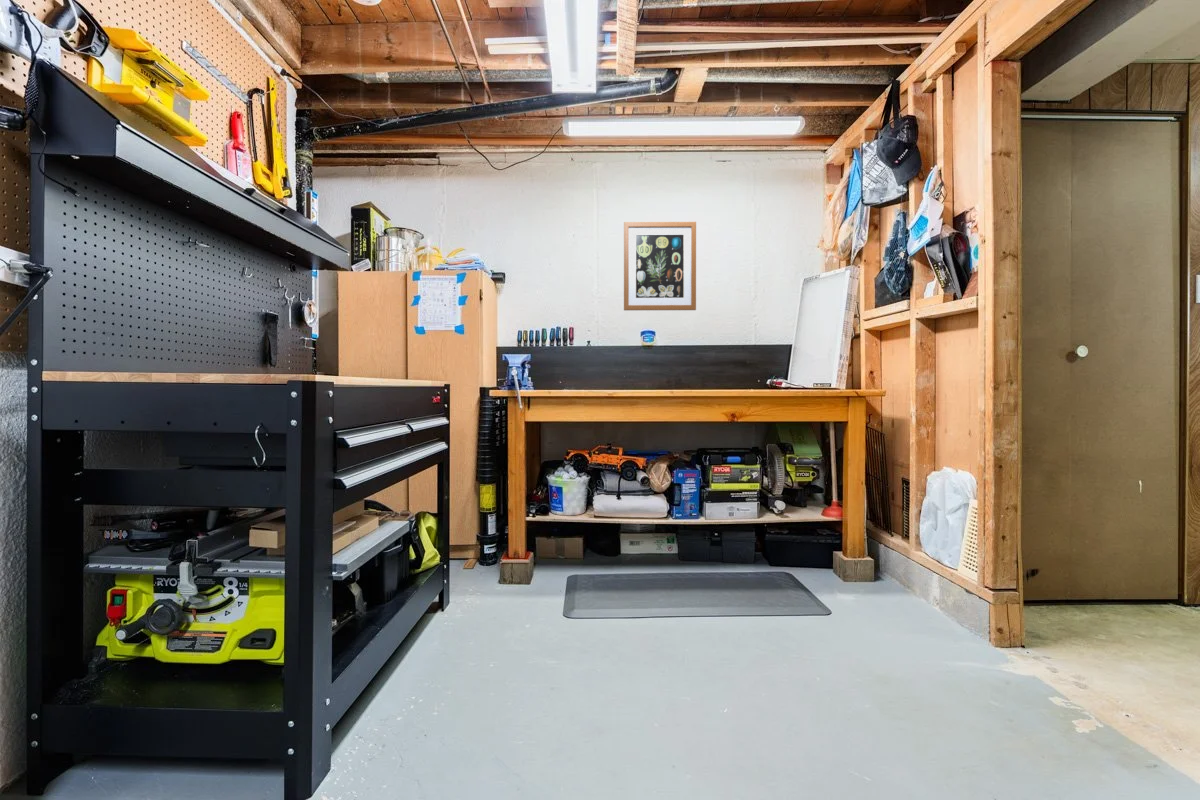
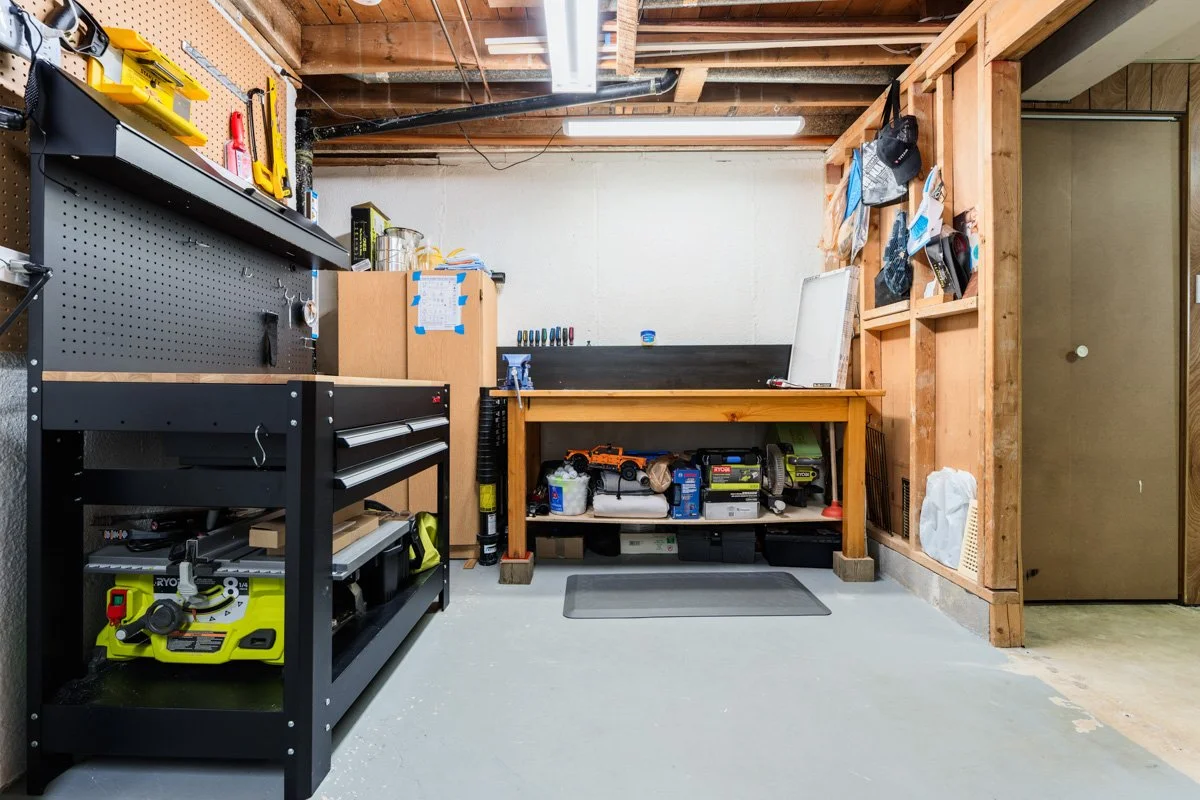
- wall art [623,221,697,311]
